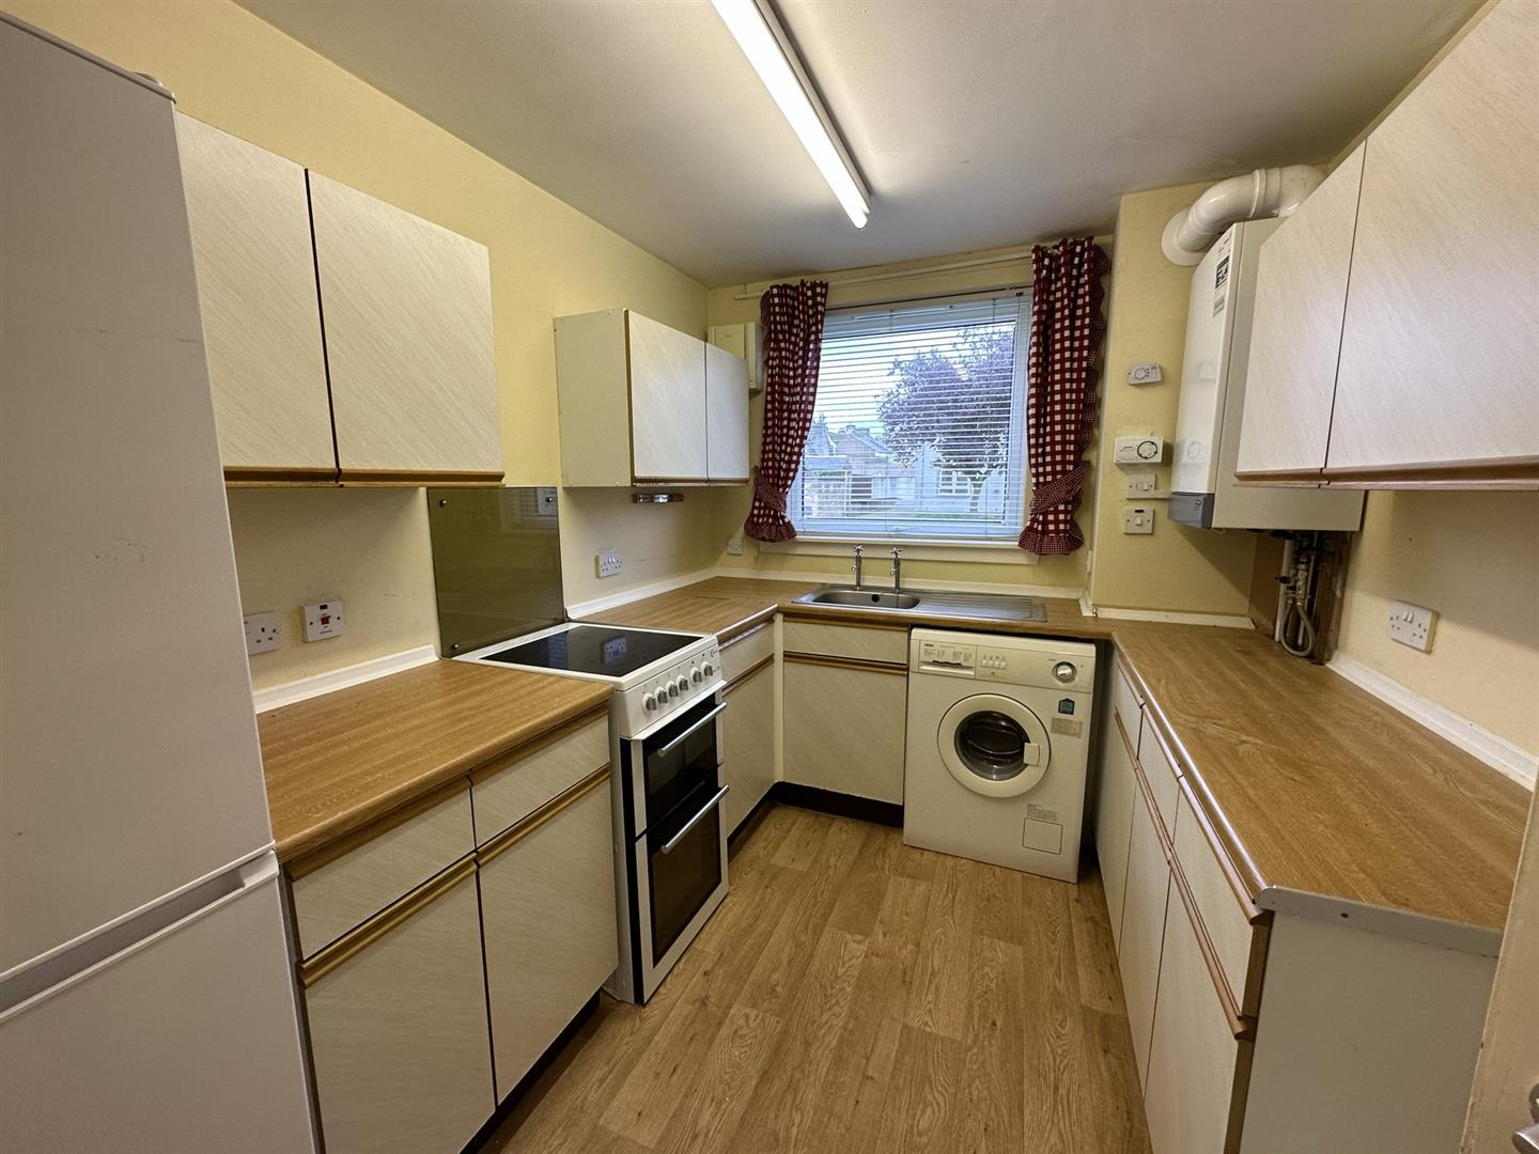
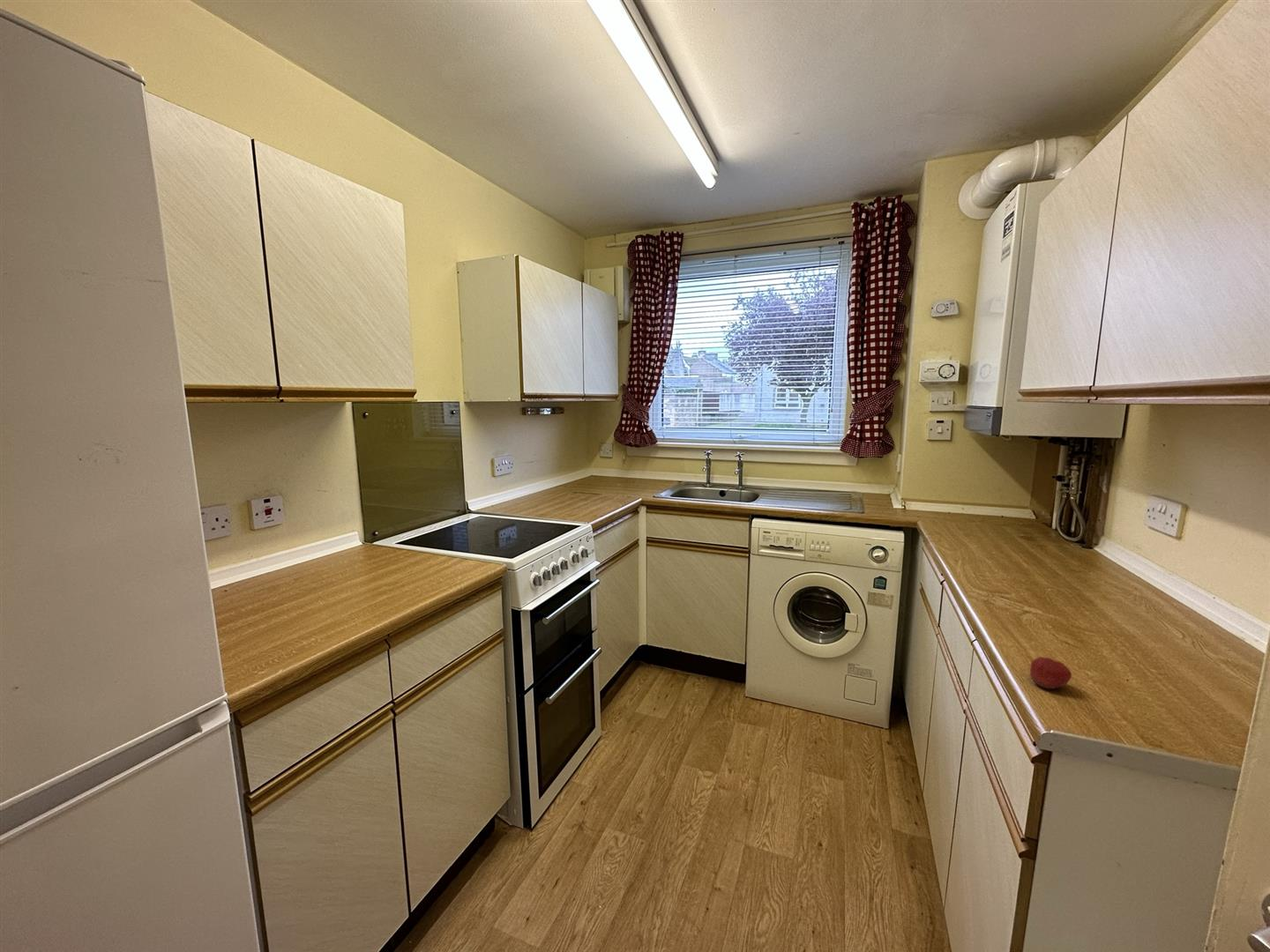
+ fruit [1029,656,1072,689]
